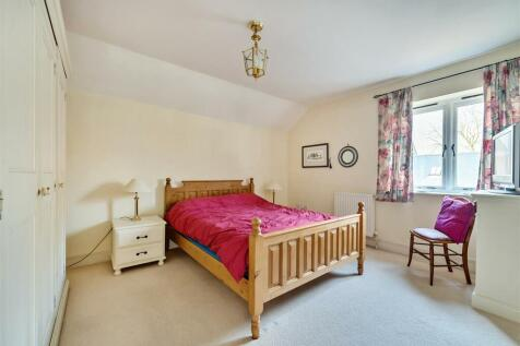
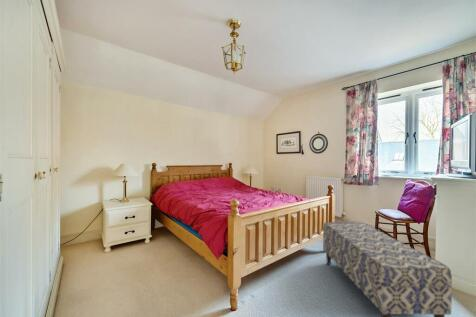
+ bench [322,221,453,317]
